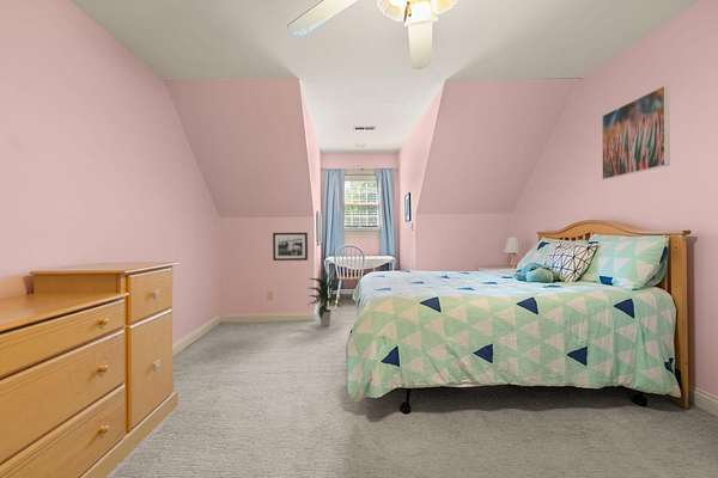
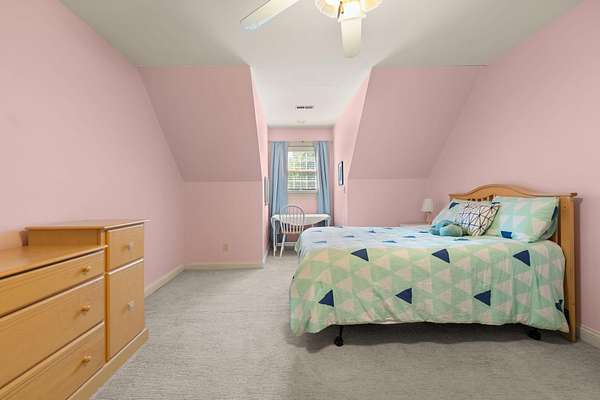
- picture frame [272,232,309,262]
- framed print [601,85,670,180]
- indoor plant [306,272,345,327]
